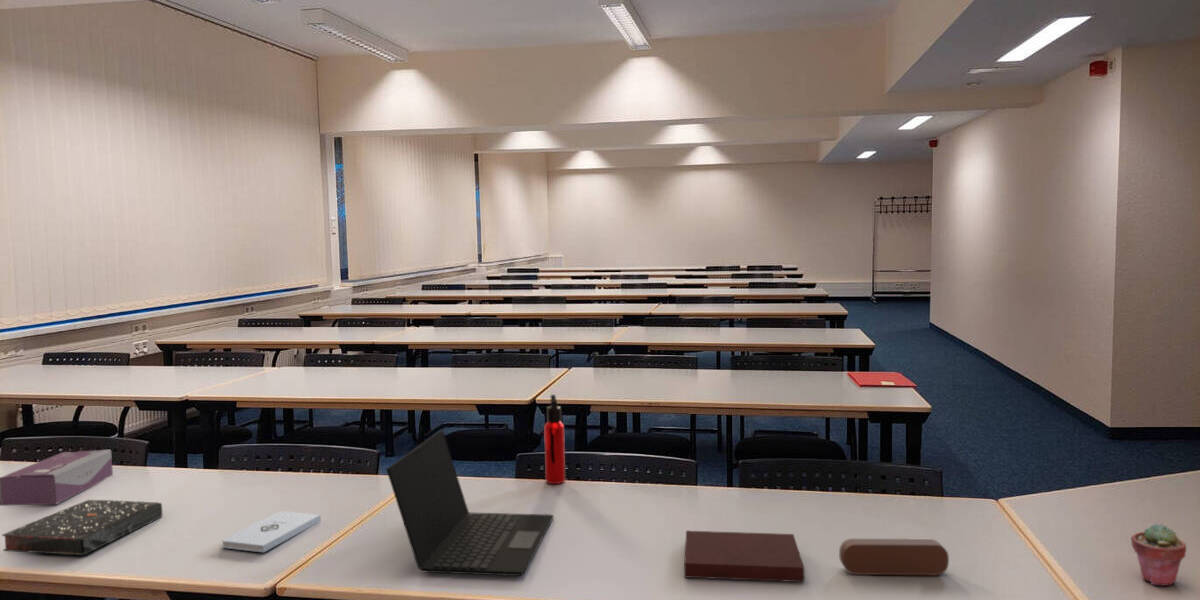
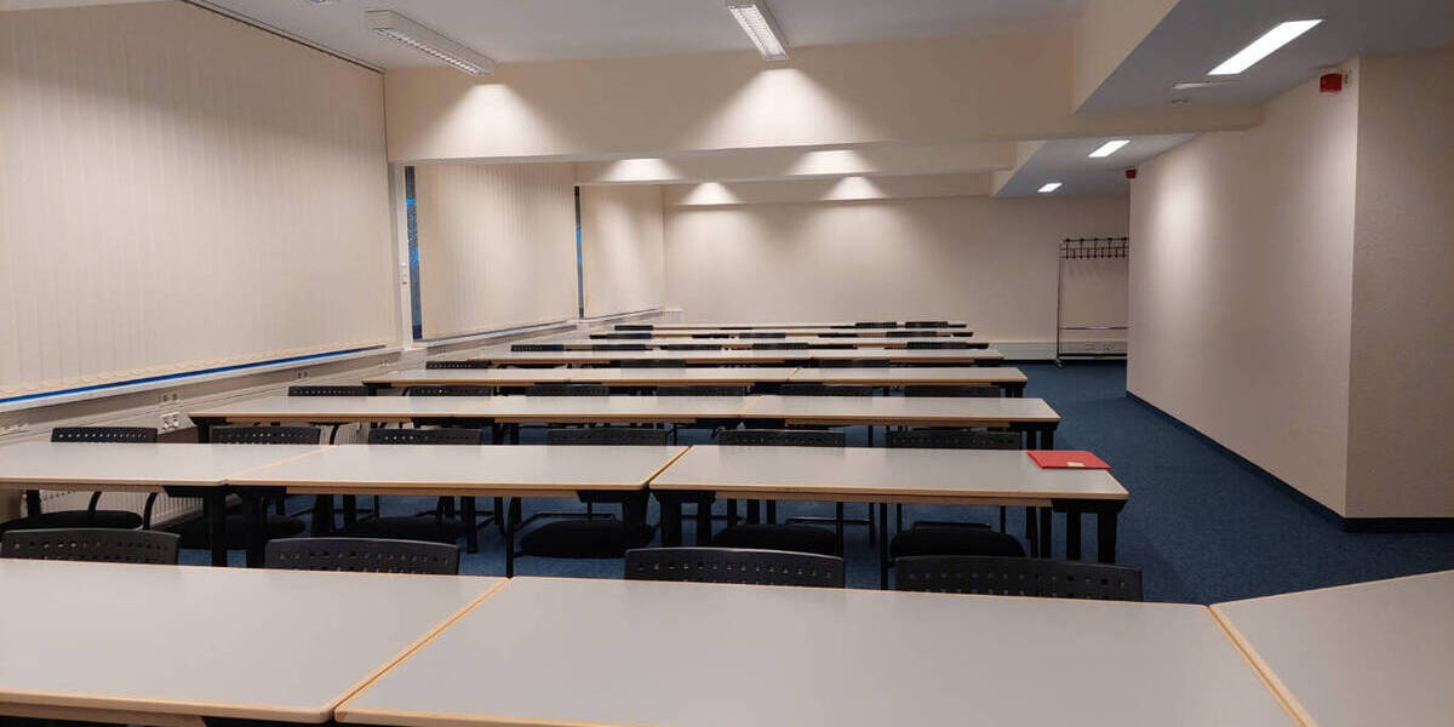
- book [1,499,163,556]
- laptop [385,429,555,577]
- notepad [221,510,322,553]
- pencil case [838,537,950,577]
- tissue box [0,449,114,507]
- notebook [683,530,805,583]
- water bottle [543,394,566,485]
- potted succulent [1130,523,1187,587]
